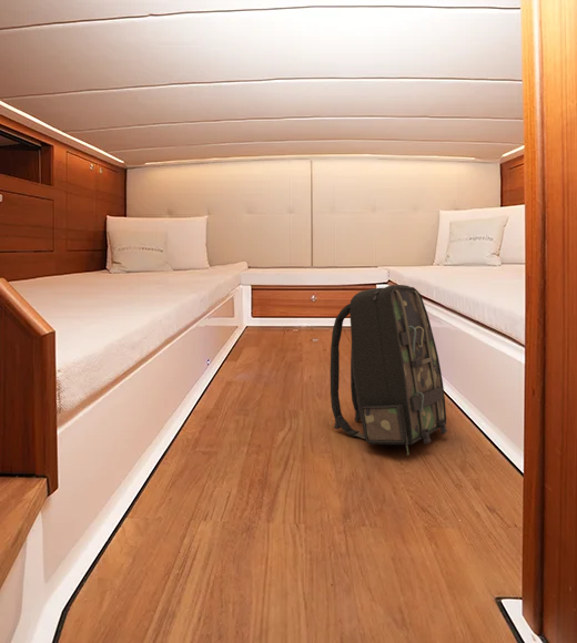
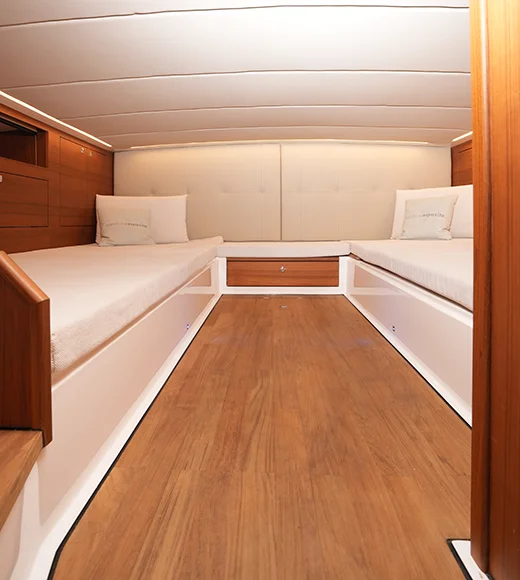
- backpack [330,284,448,456]
